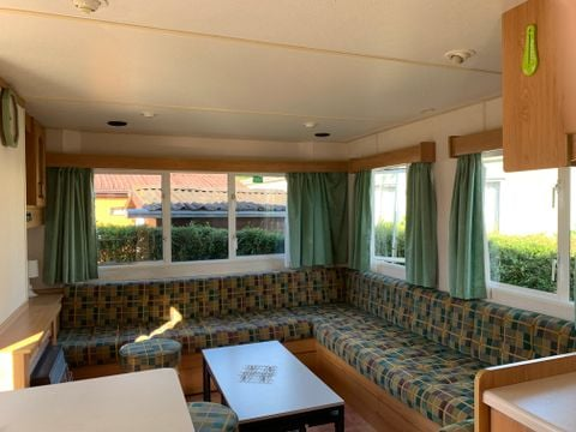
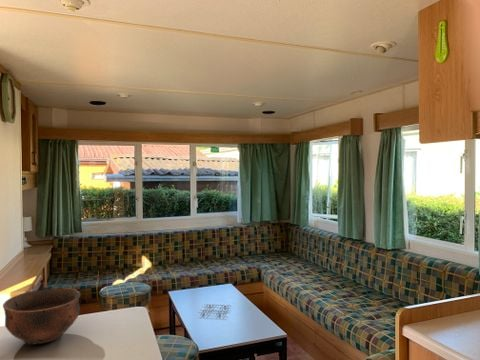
+ bowl [2,287,82,346]
